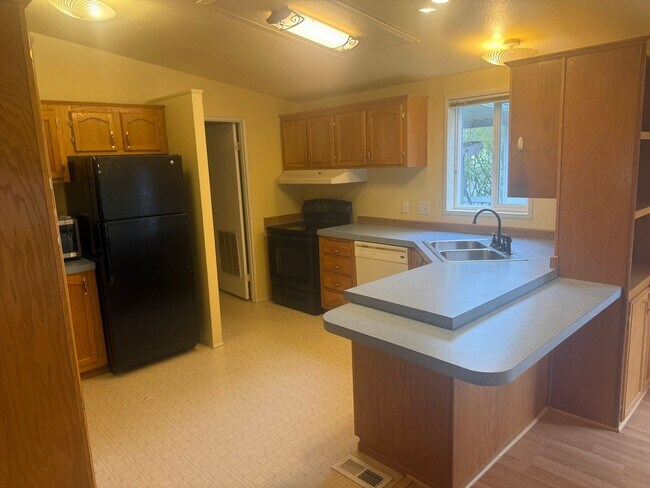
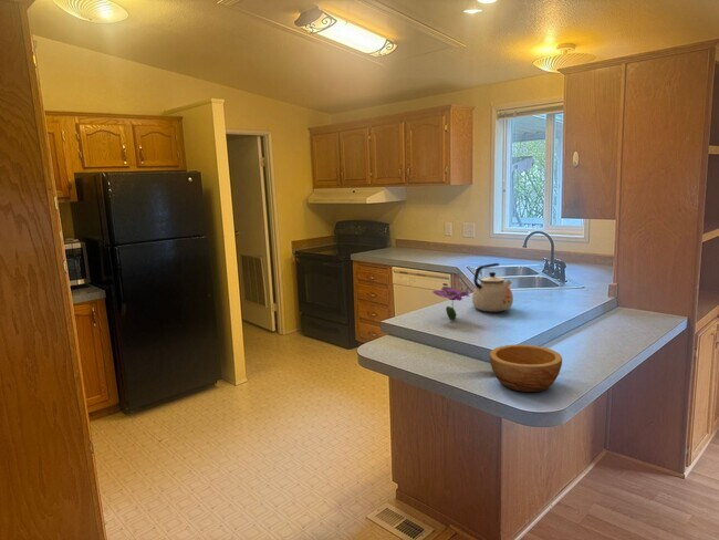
+ kettle [471,262,514,312]
+ bowl [489,344,563,393]
+ flower [431,285,471,321]
